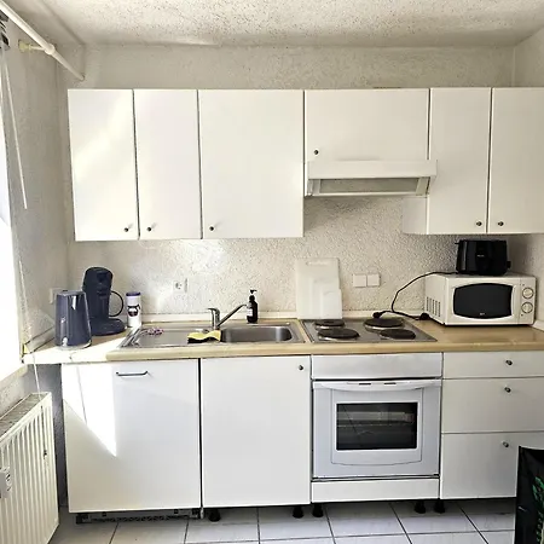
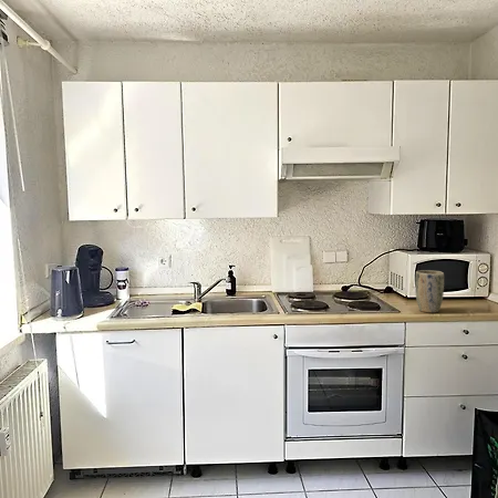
+ plant pot [414,269,445,313]
